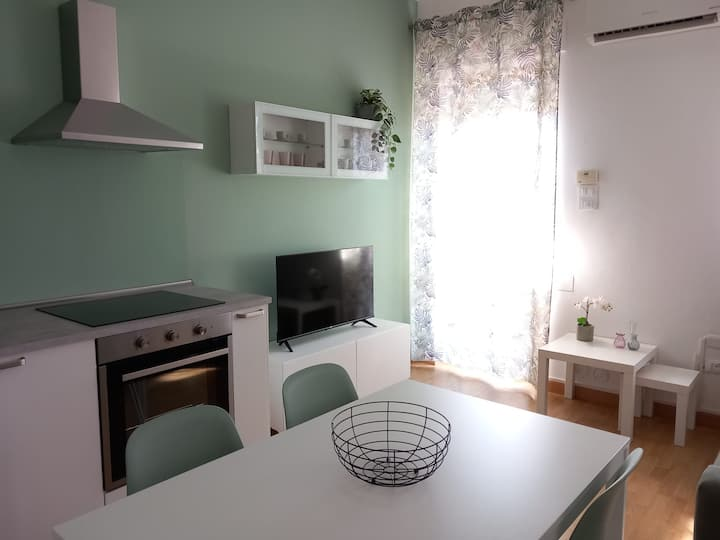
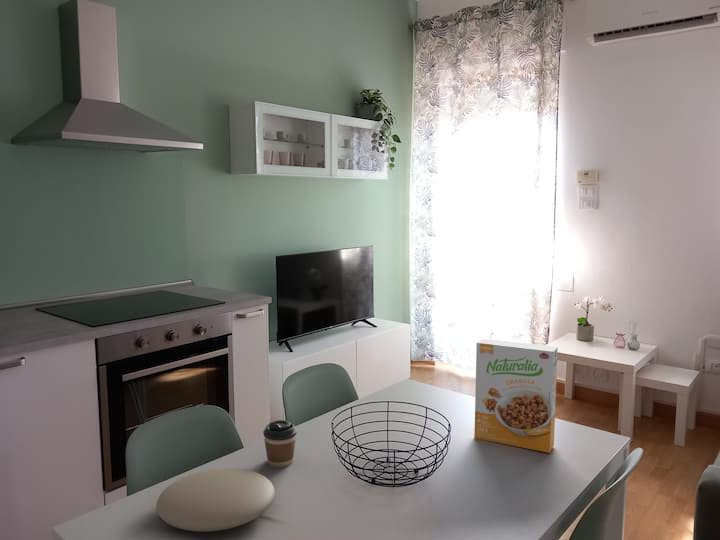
+ plate [155,467,276,533]
+ coffee cup [262,419,298,468]
+ cereal box [473,338,559,454]
